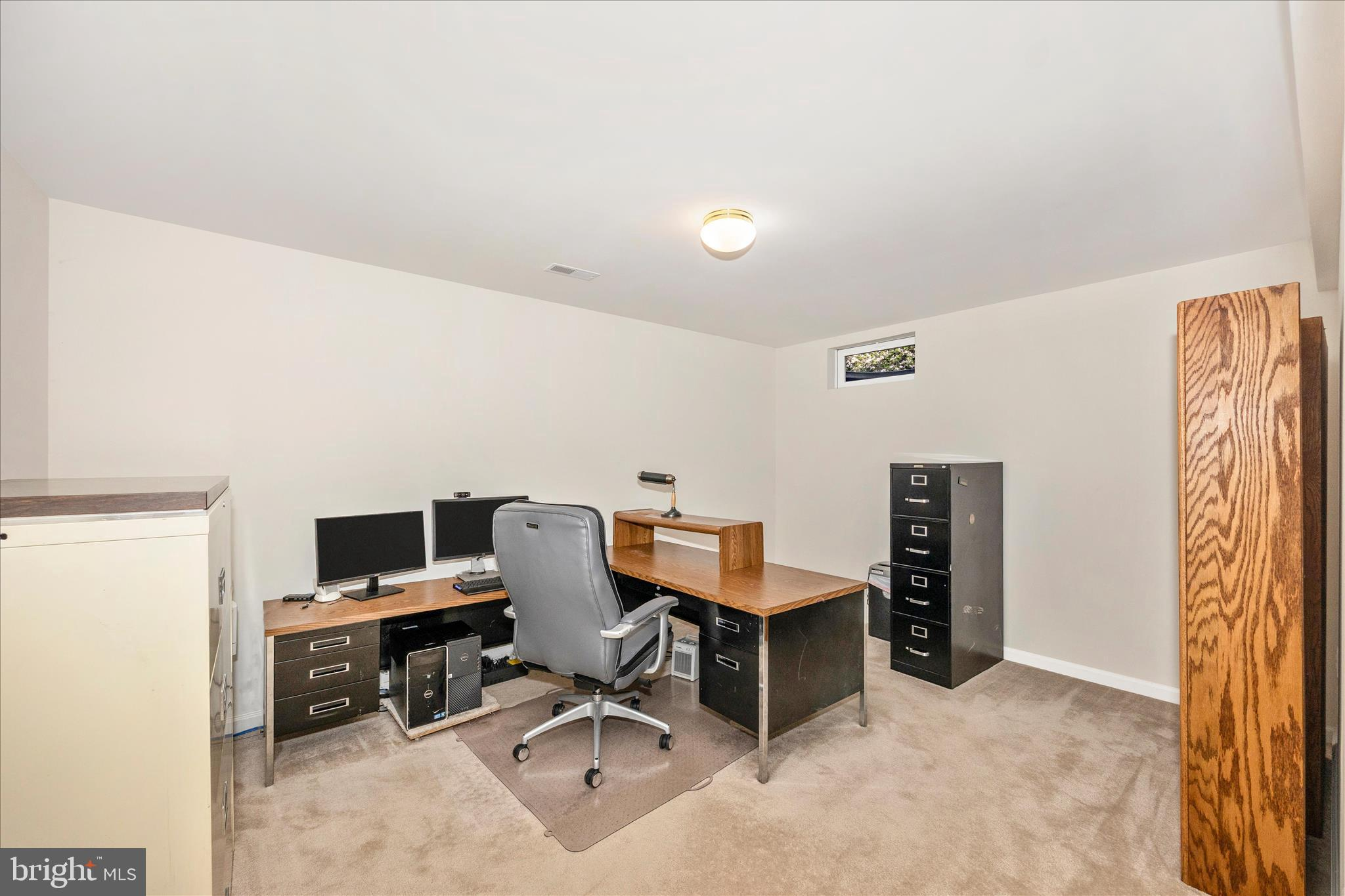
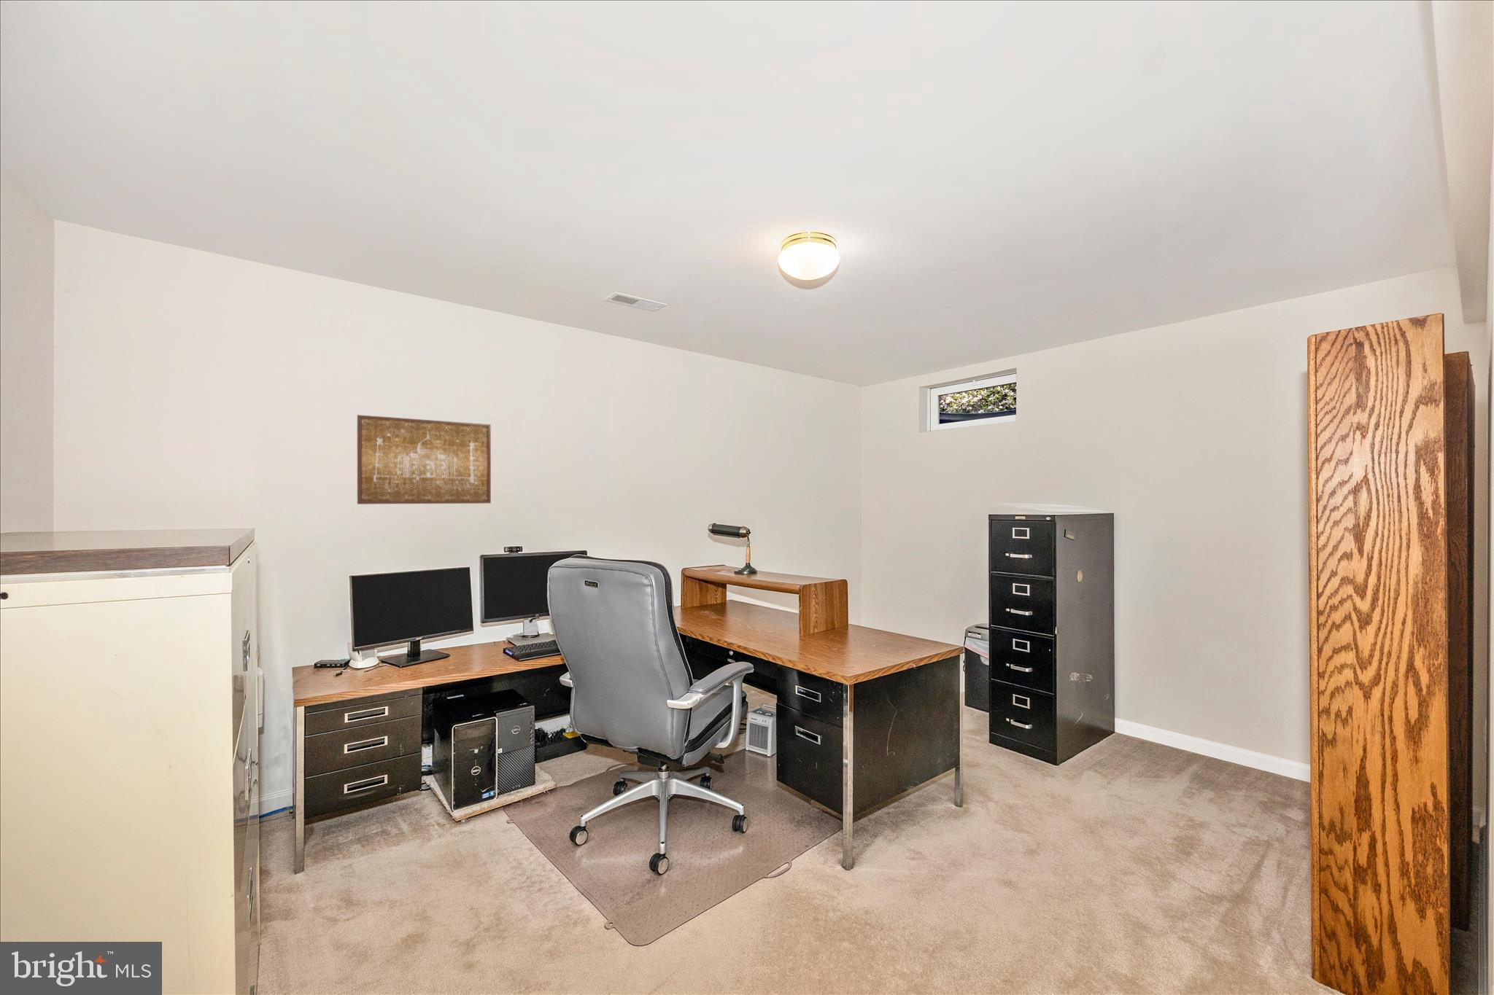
+ wall art [357,414,492,505]
